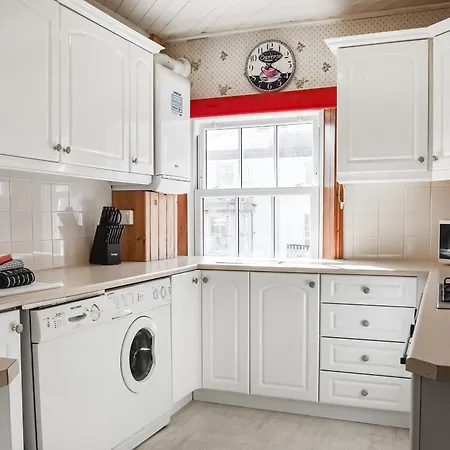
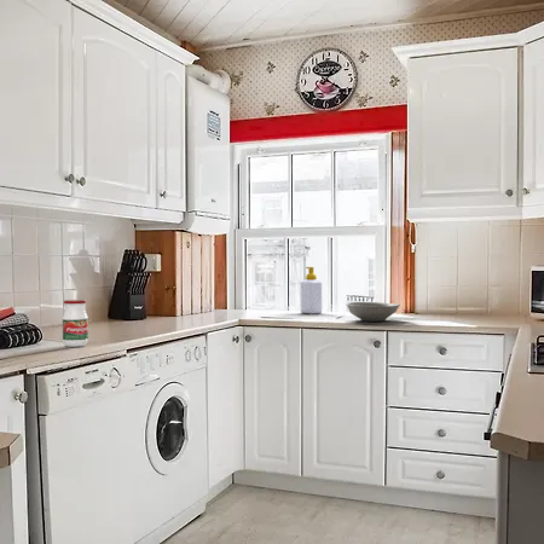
+ soap bottle [300,266,323,316]
+ jar [62,299,89,348]
+ bowl [346,301,401,323]
